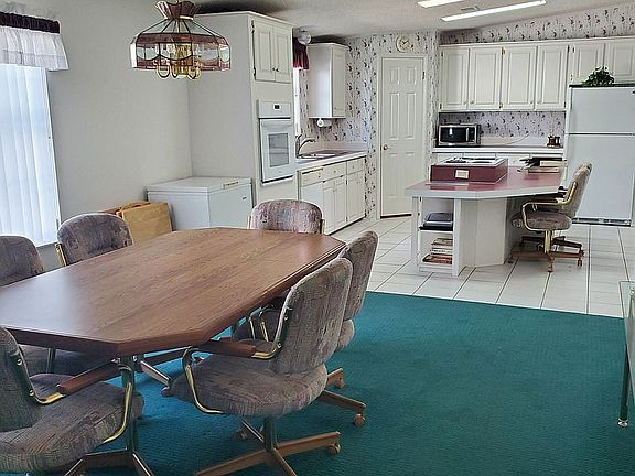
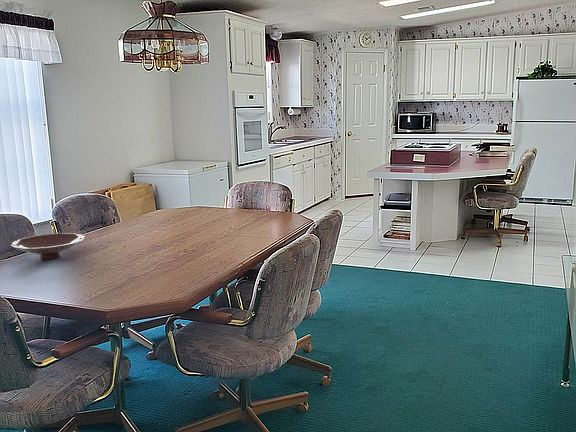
+ bowl [10,232,86,260]
